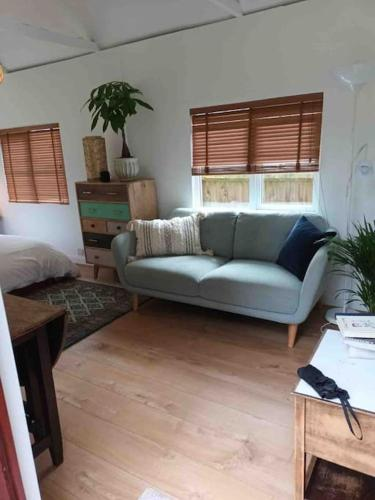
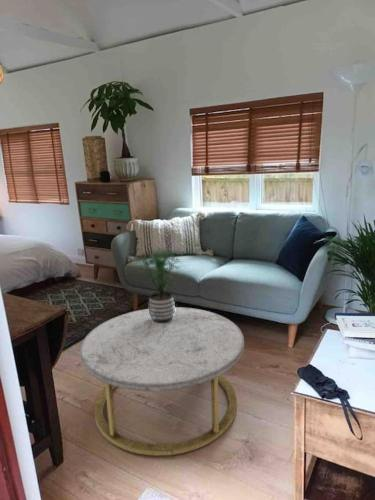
+ coffee table [79,306,245,457]
+ potted plant [129,247,186,323]
